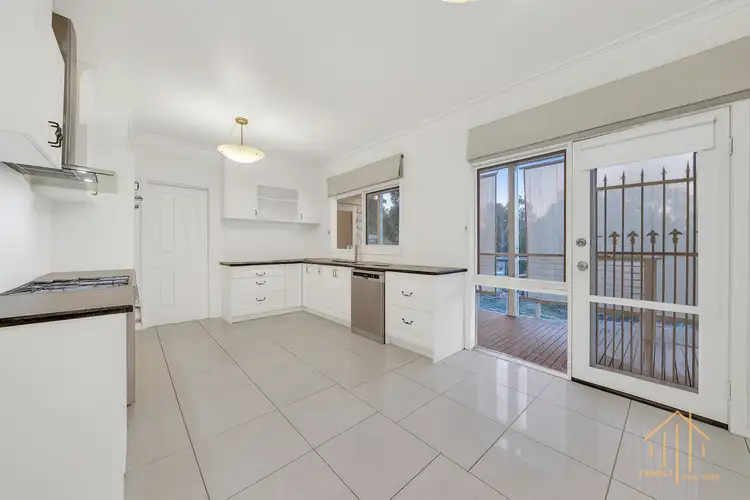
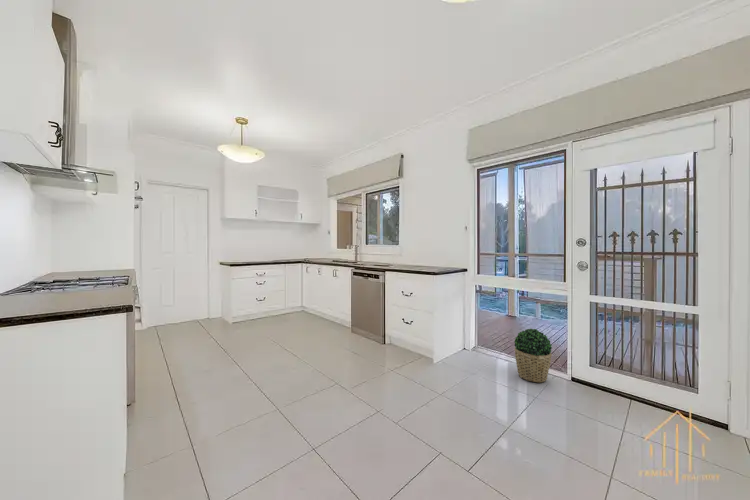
+ potted plant [513,328,553,383]
